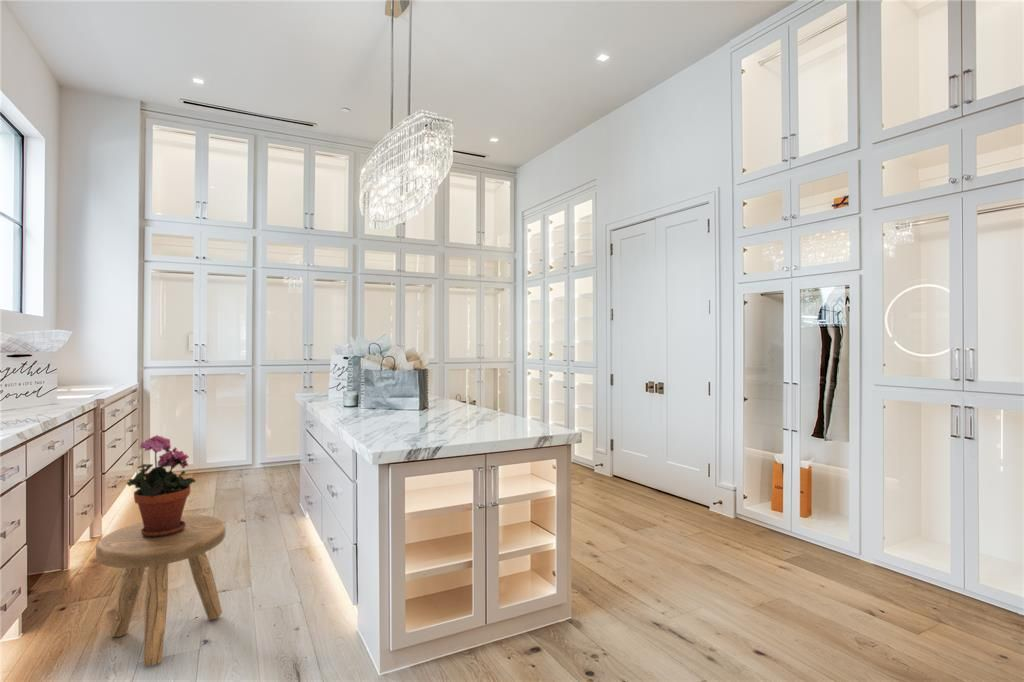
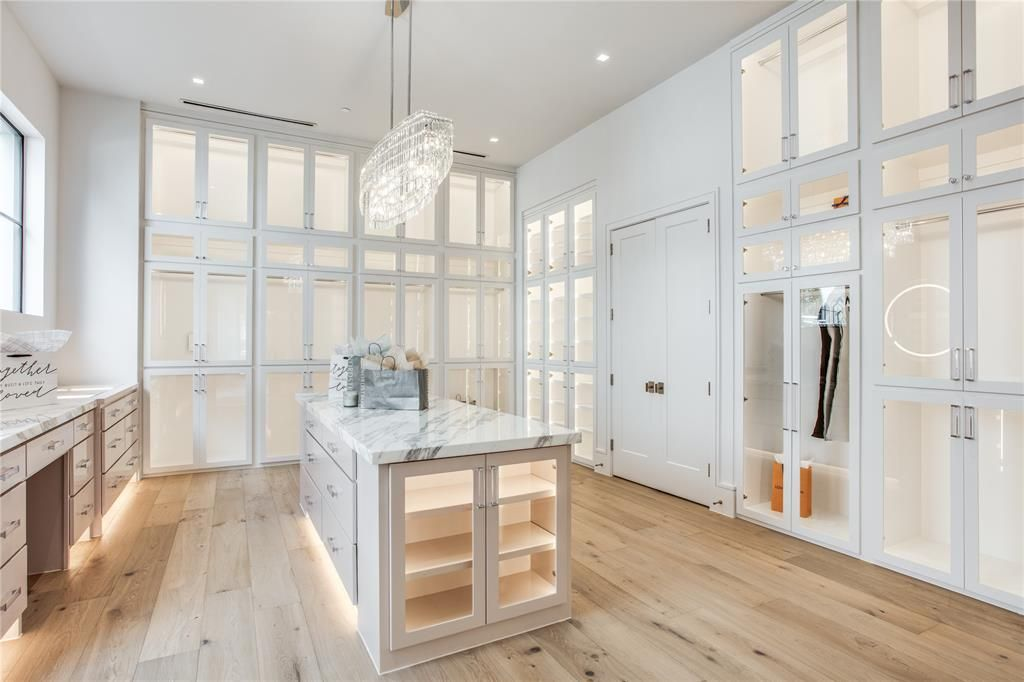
- stool [95,514,227,667]
- potted plant [126,434,197,538]
